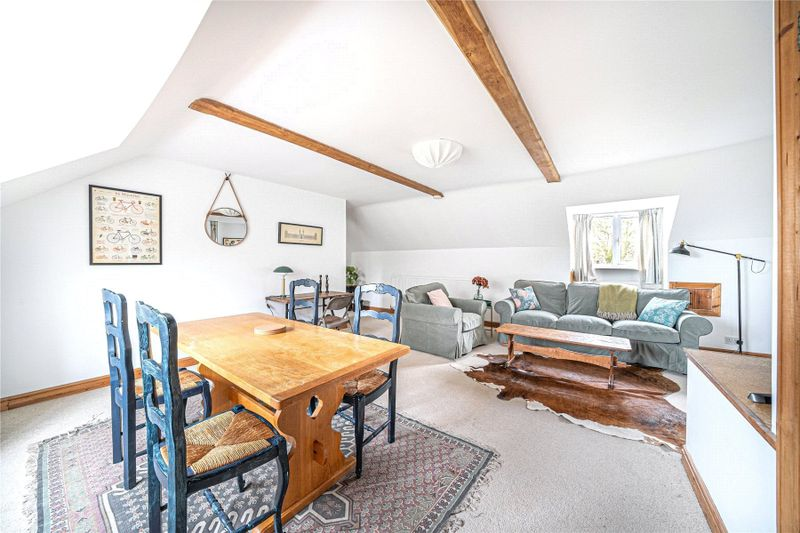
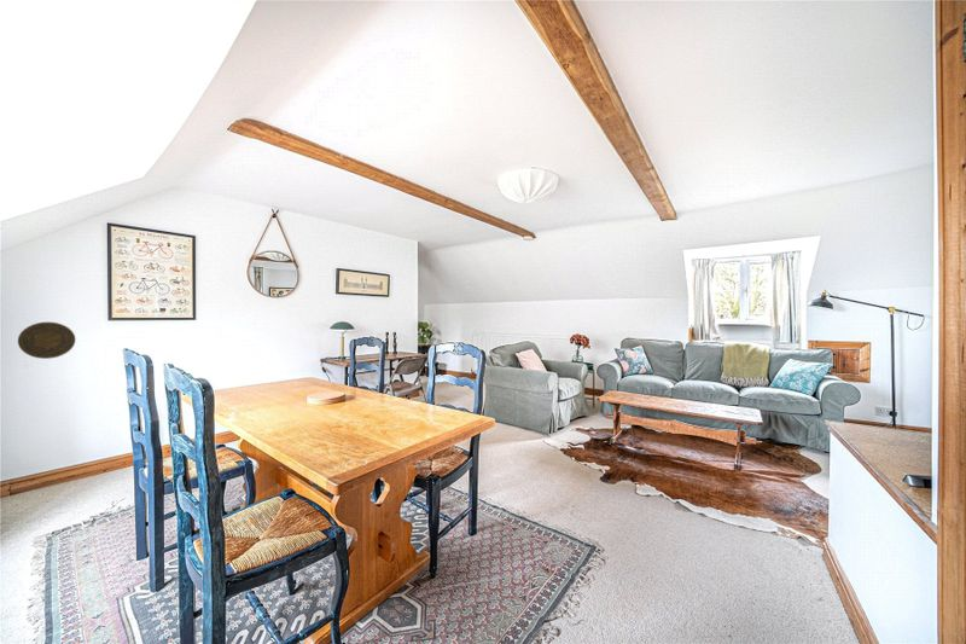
+ decorative plate [17,321,76,360]
